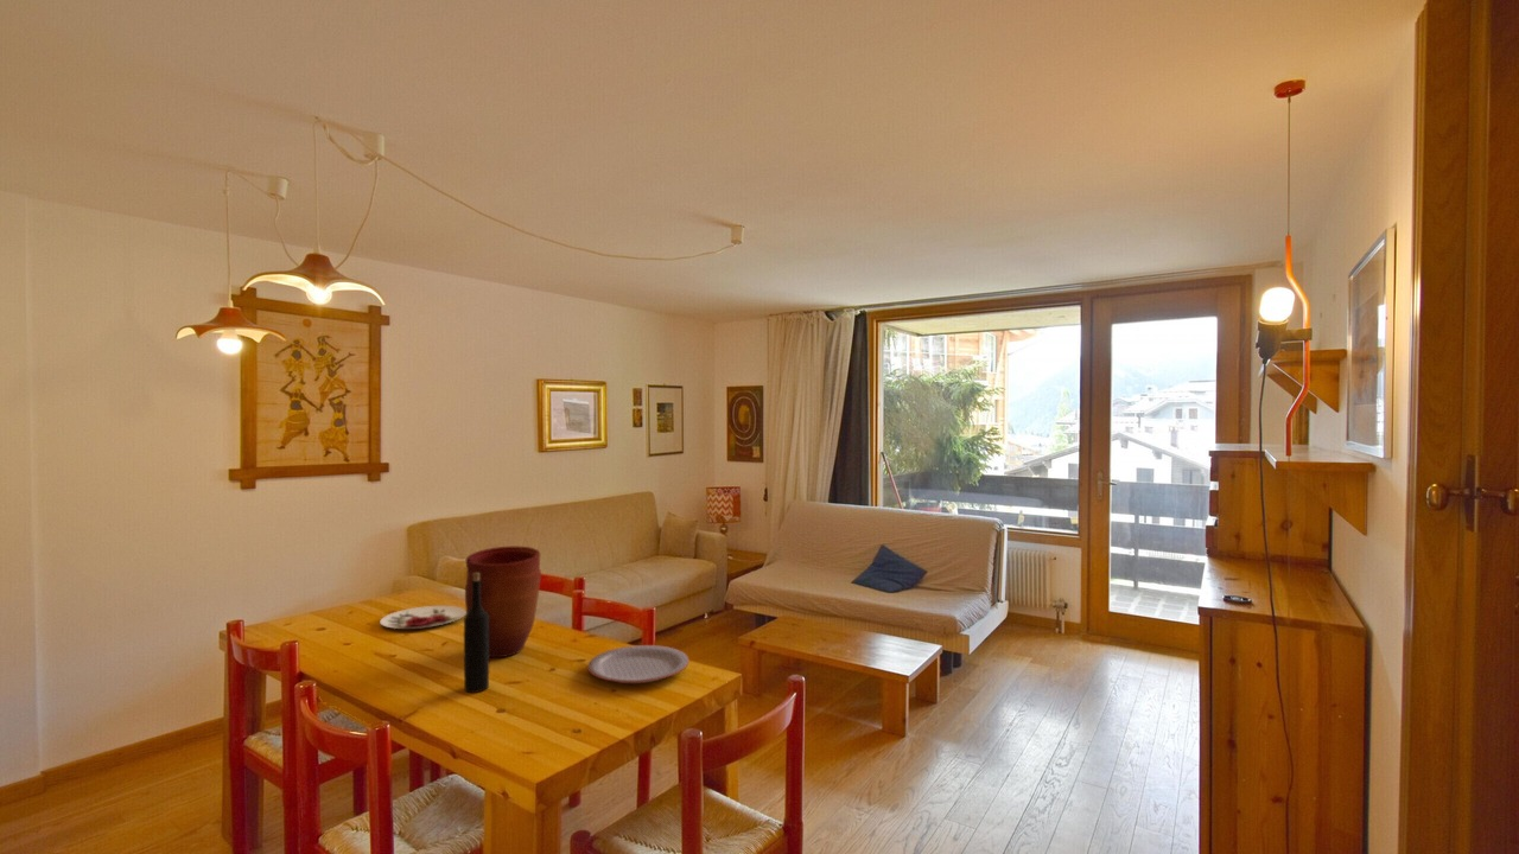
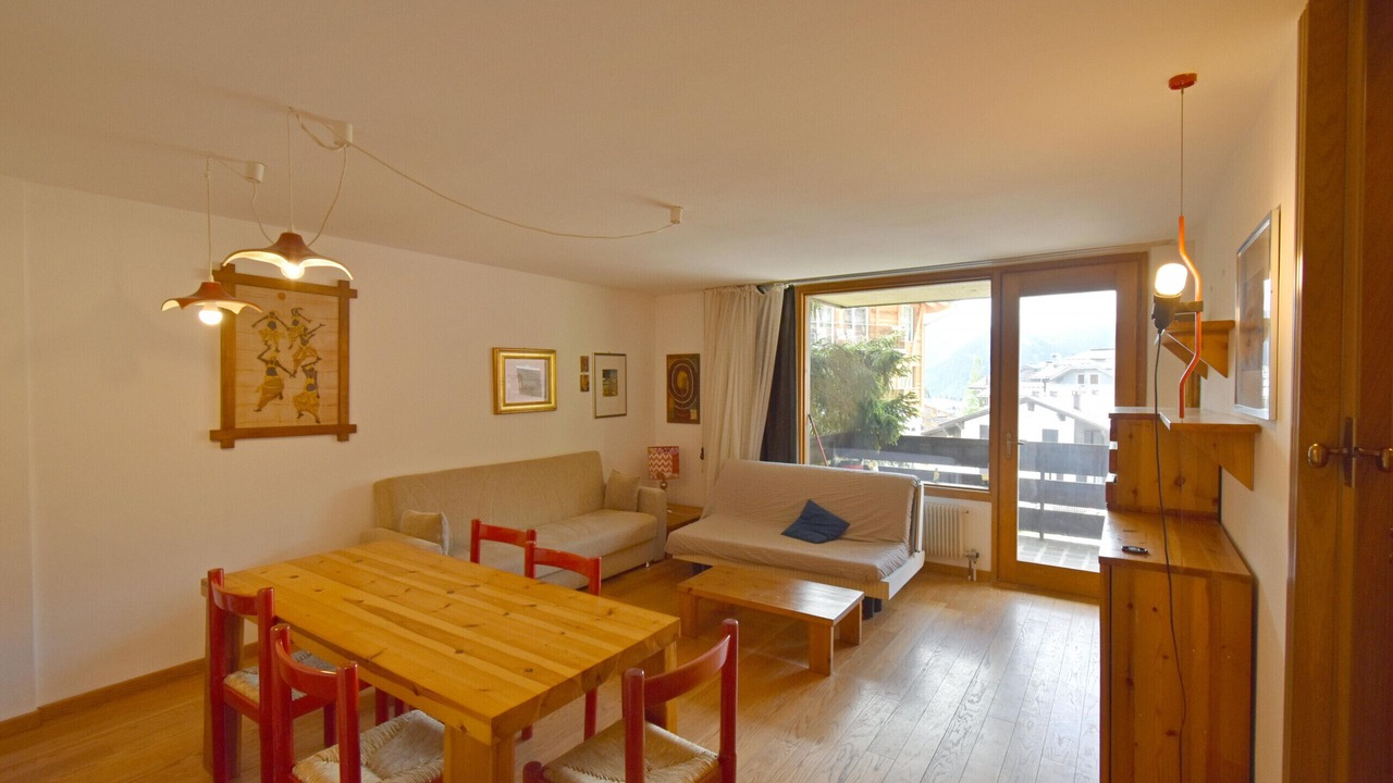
- vase [464,546,542,658]
- plate [586,644,691,684]
- plate [379,605,466,630]
- wine bottle [463,573,490,694]
